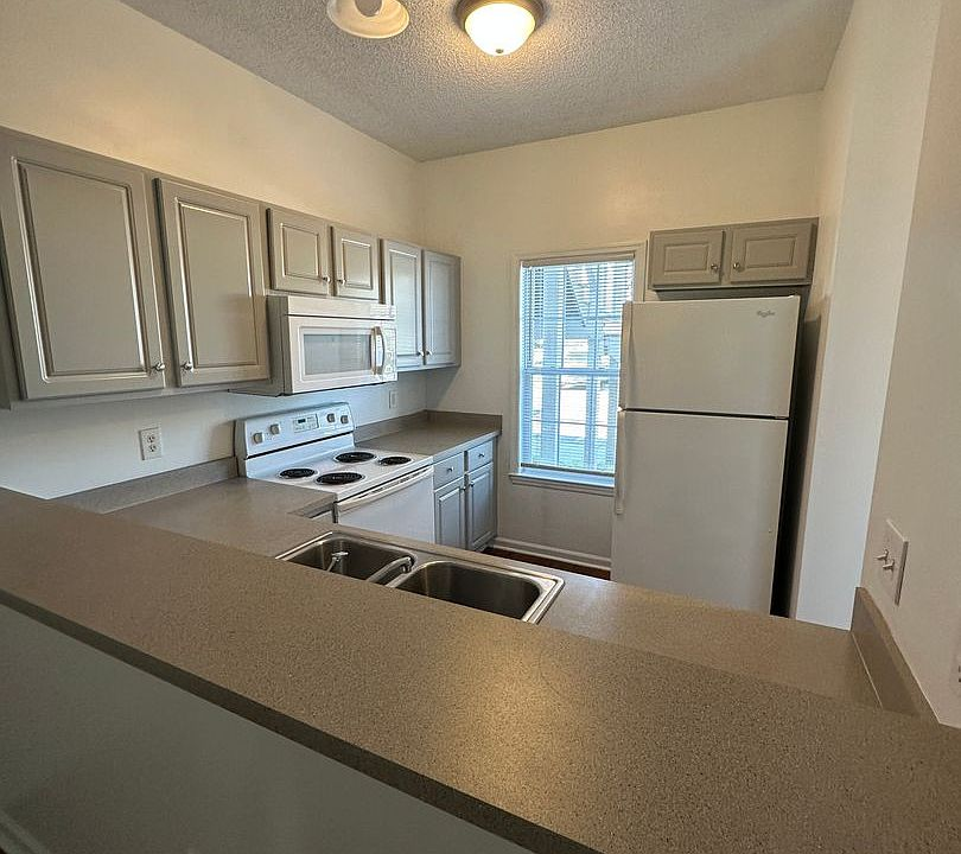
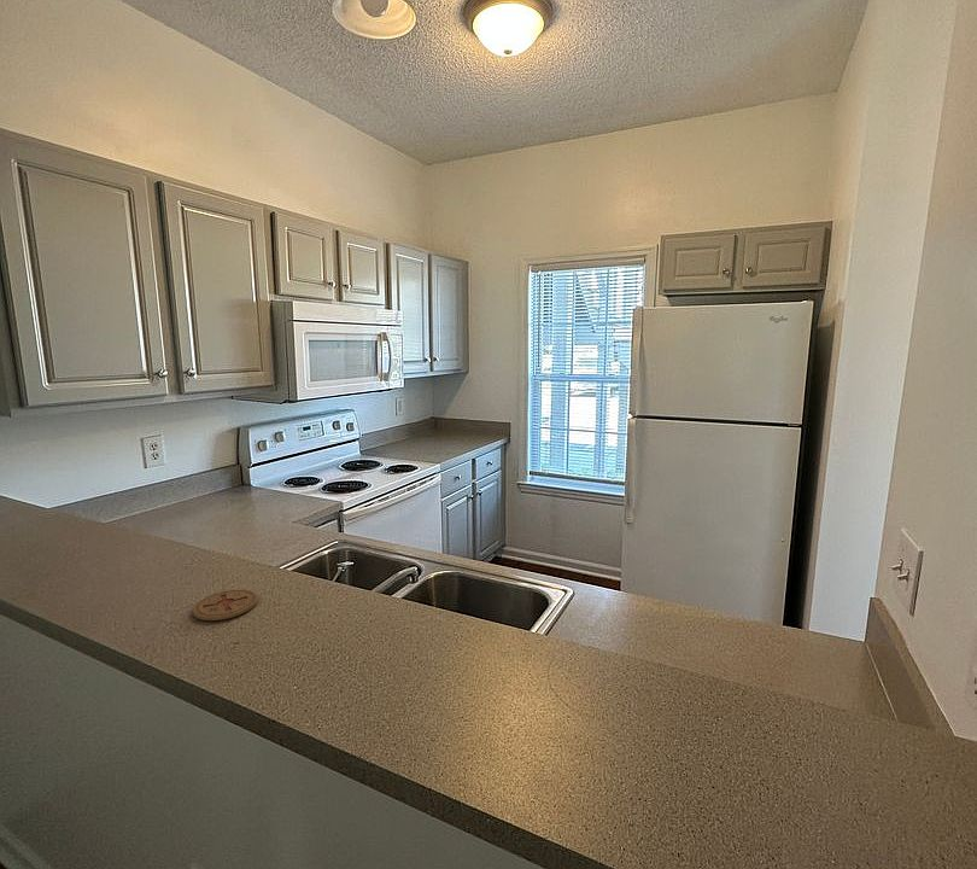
+ coaster [192,589,258,622]
